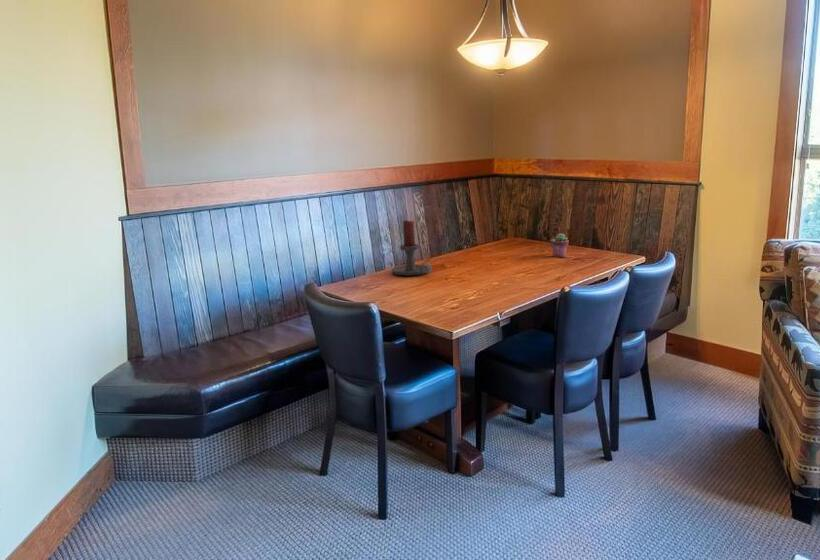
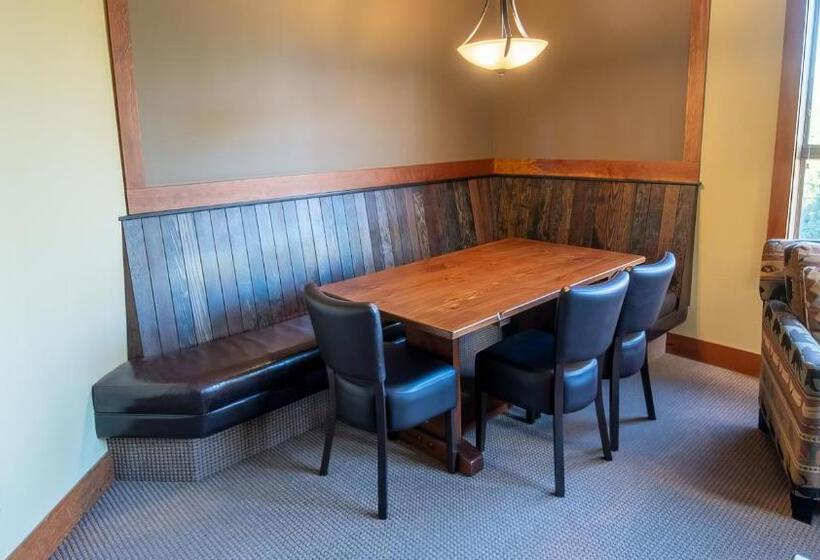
- candle holder [391,220,433,276]
- potted succulent [550,232,570,258]
